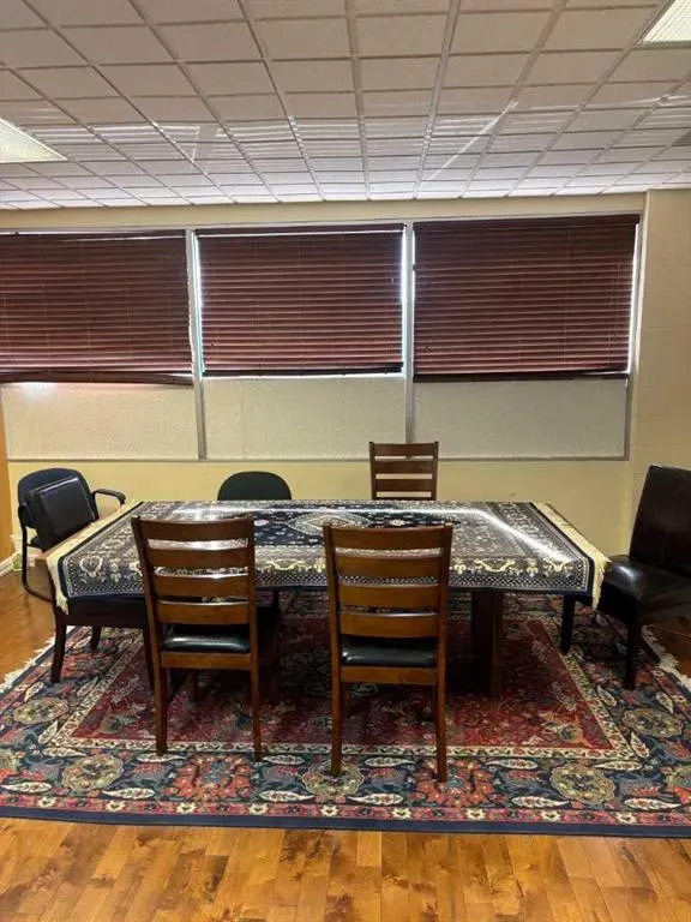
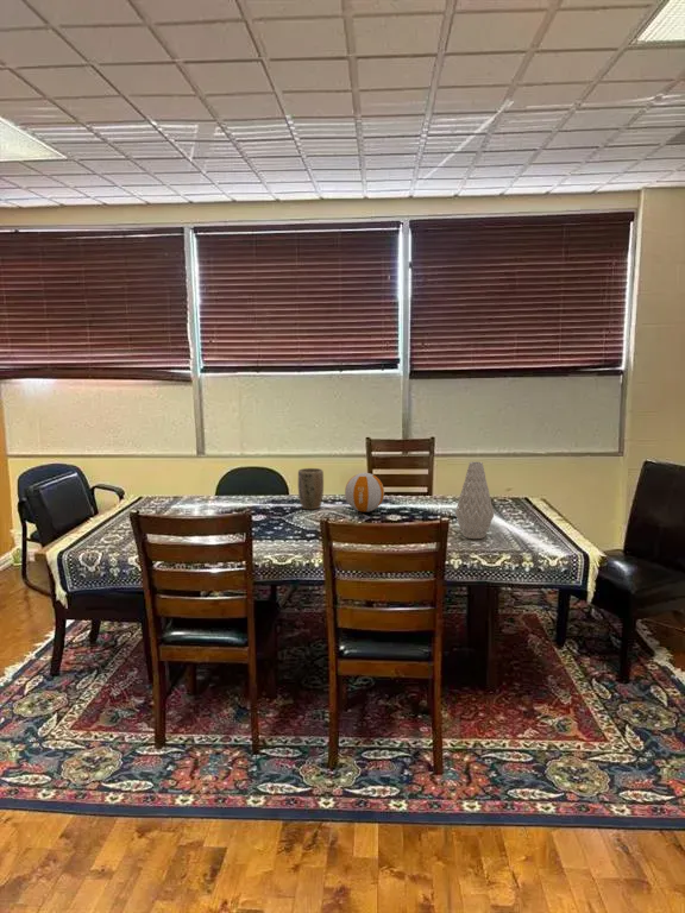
+ volleyball [344,472,385,514]
+ vase [454,461,495,540]
+ plant pot [297,467,325,510]
